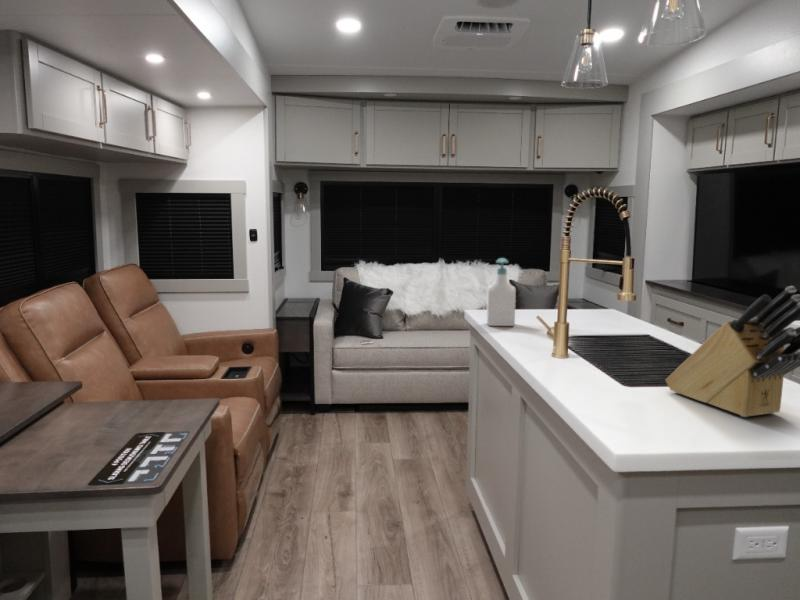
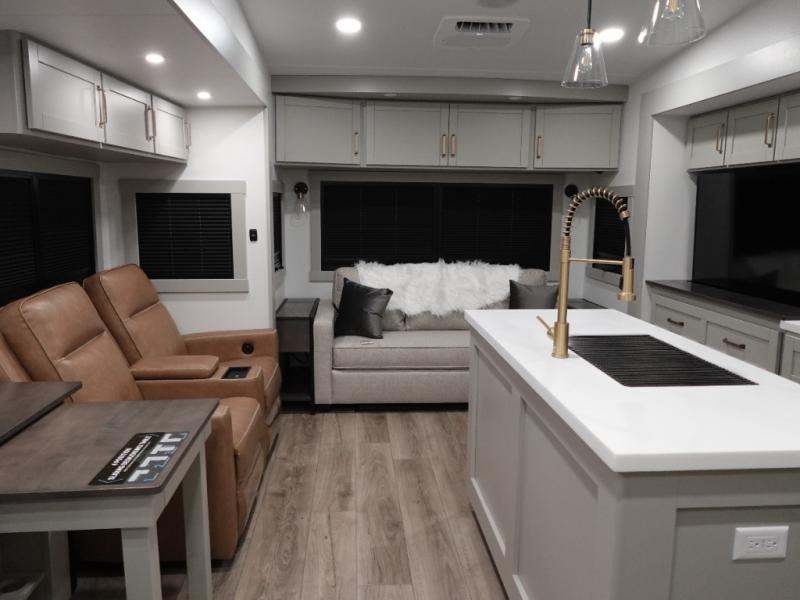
- soap bottle [485,257,517,327]
- knife block [664,285,800,418]
